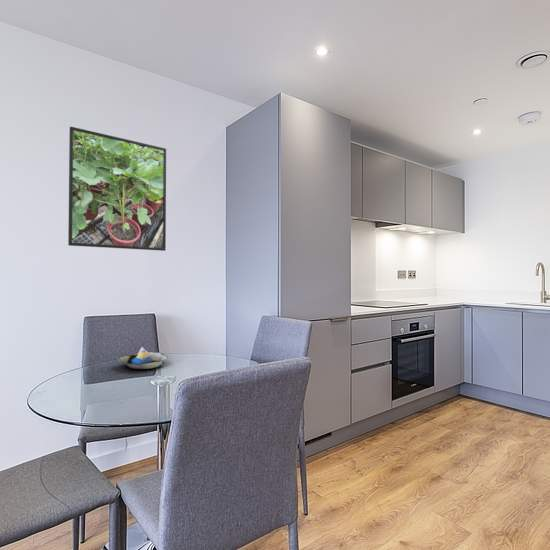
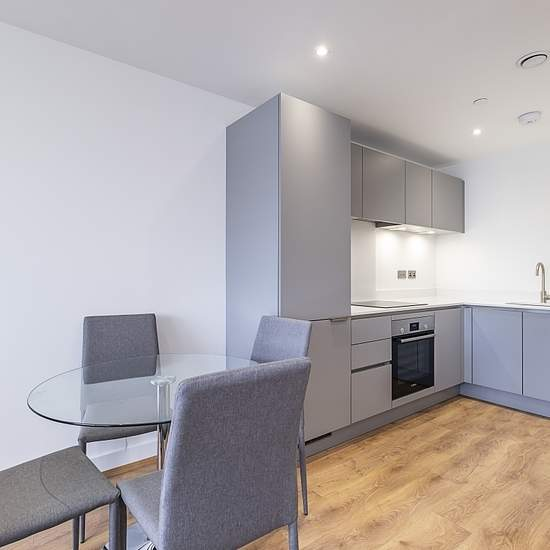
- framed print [67,126,167,252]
- decorative bowl [117,346,168,370]
